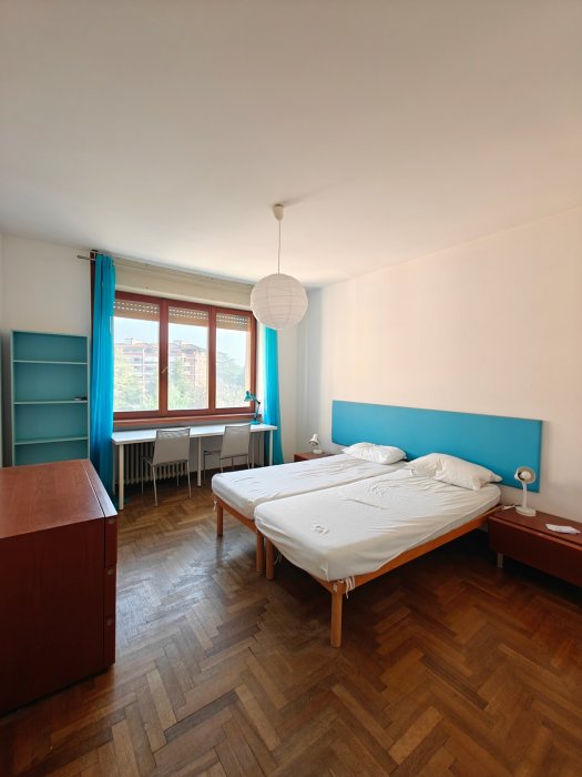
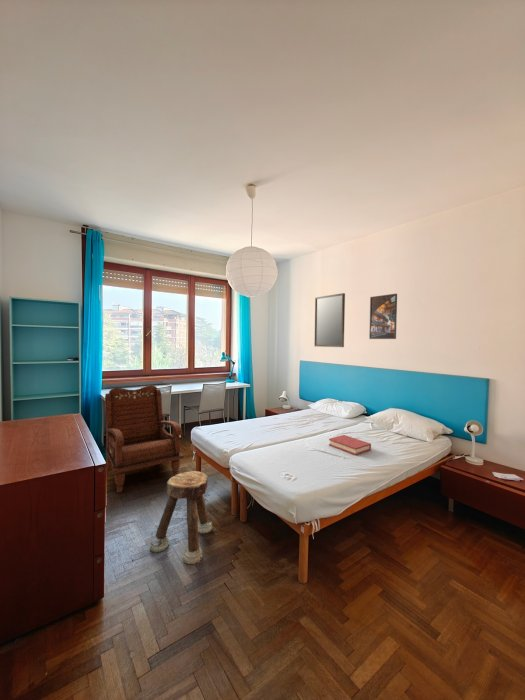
+ armchair [104,384,185,493]
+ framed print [368,293,398,340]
+ stool [149,470,214,566]
+ hardback book [328,434,372,456]
+ home mirror [313,292,346,348]
